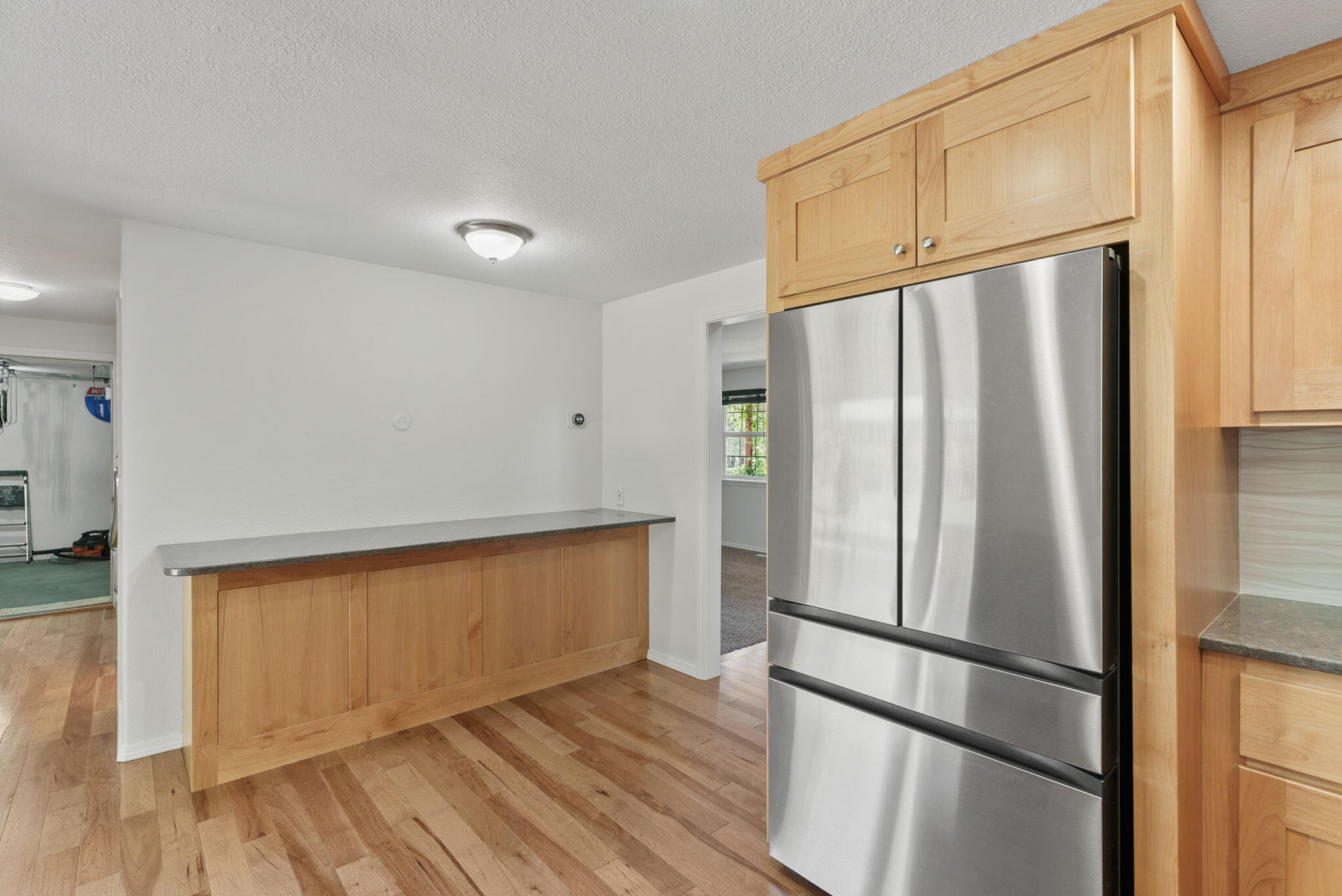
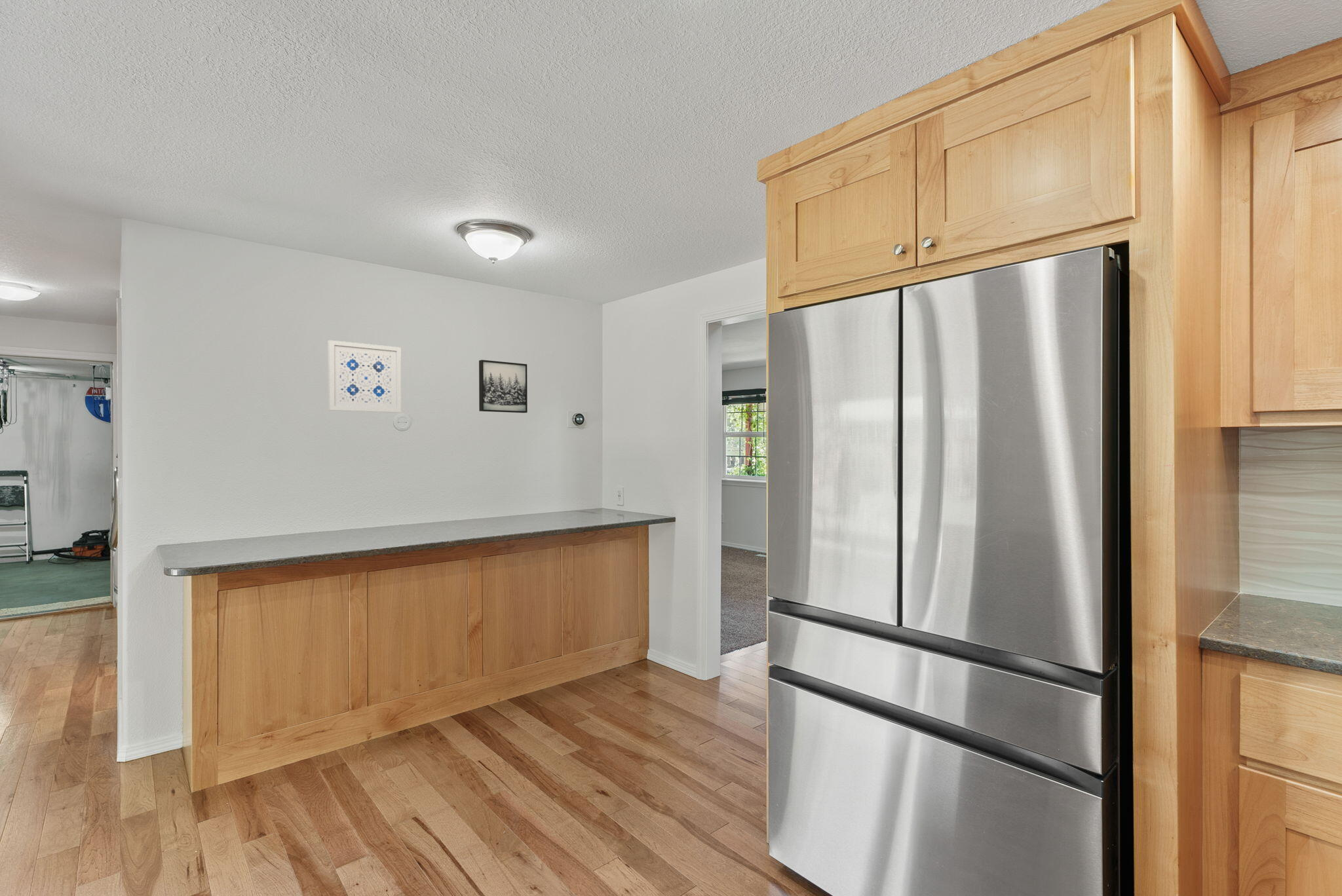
+ wall art [328,340,402,413]
+ wall art [478,359,528,413]
